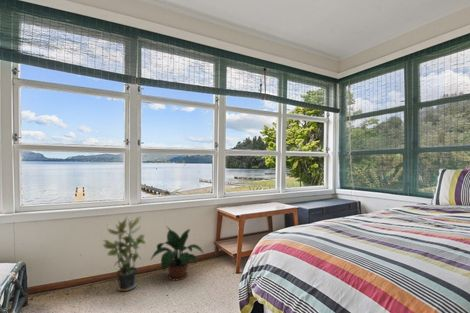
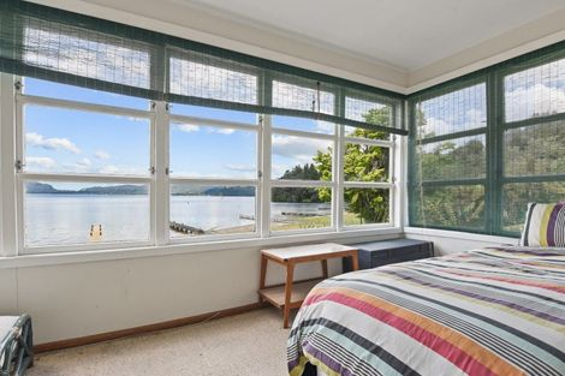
- potted plant [102,215,146,292]
- potted plant [149,224,205,281]
